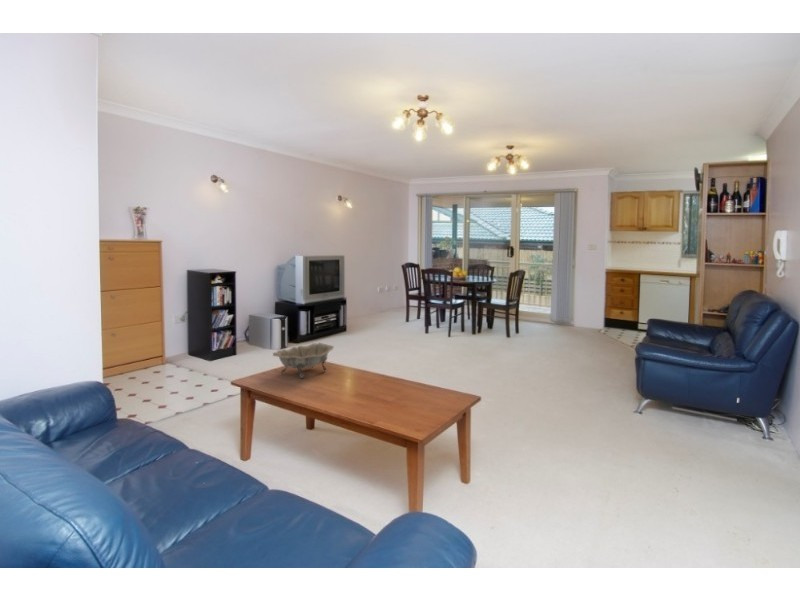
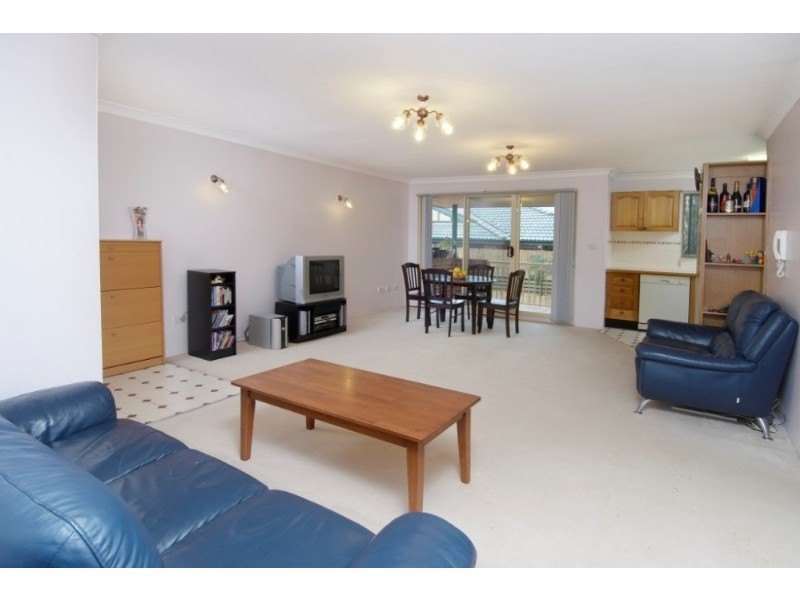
- decorative bowl [272,342,335,379]
